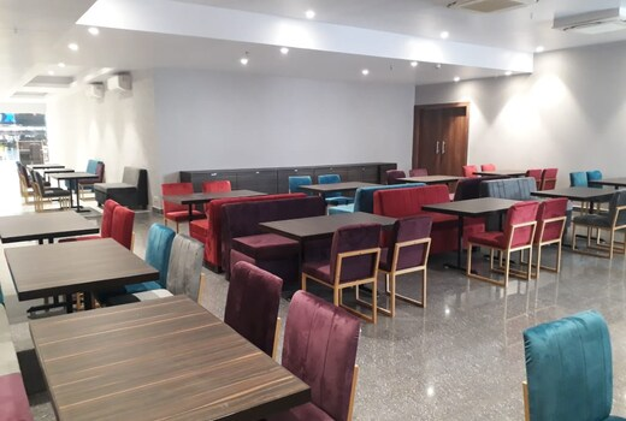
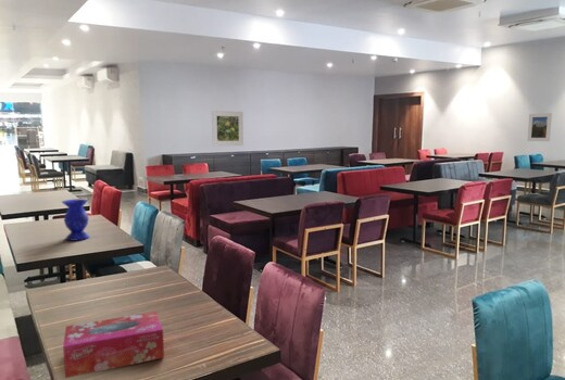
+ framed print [211,110,244,147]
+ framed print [527,112,553,142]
+ tissue box [62,311,165,379]
+ vase [61,198,90,242]
